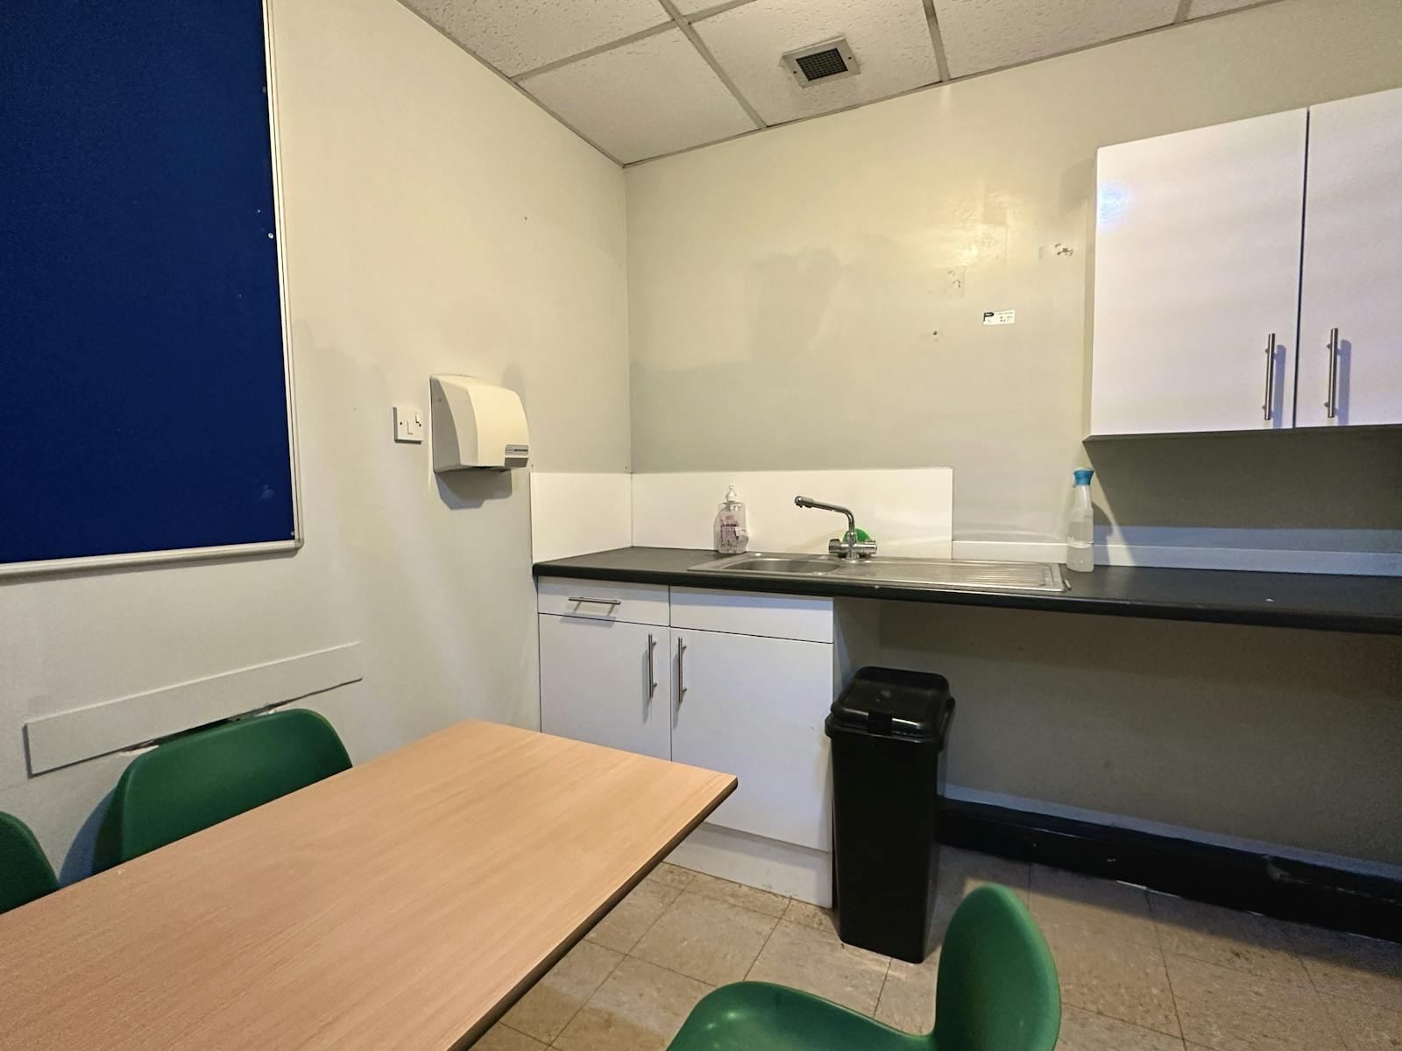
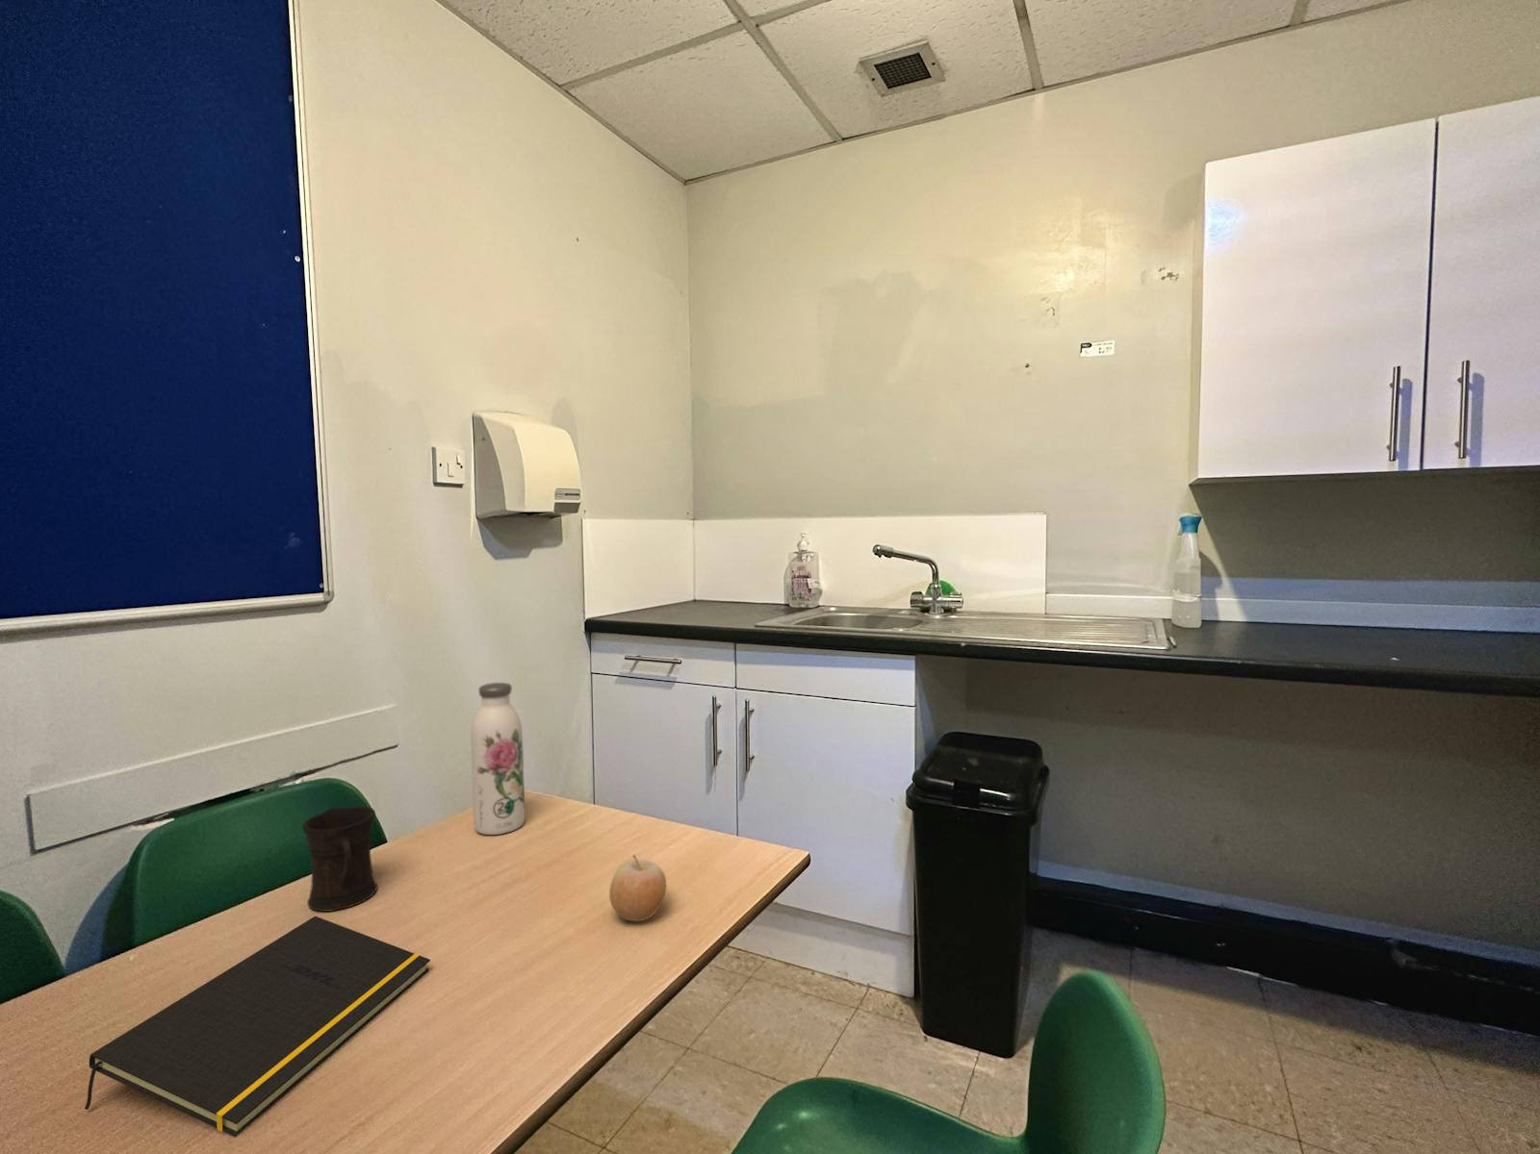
+ water bottle [469,681,525,835]
+ notepad [84,915,432,1138]
+ fruit [609,853,667,922]
+ mug [301,806,378,913]
